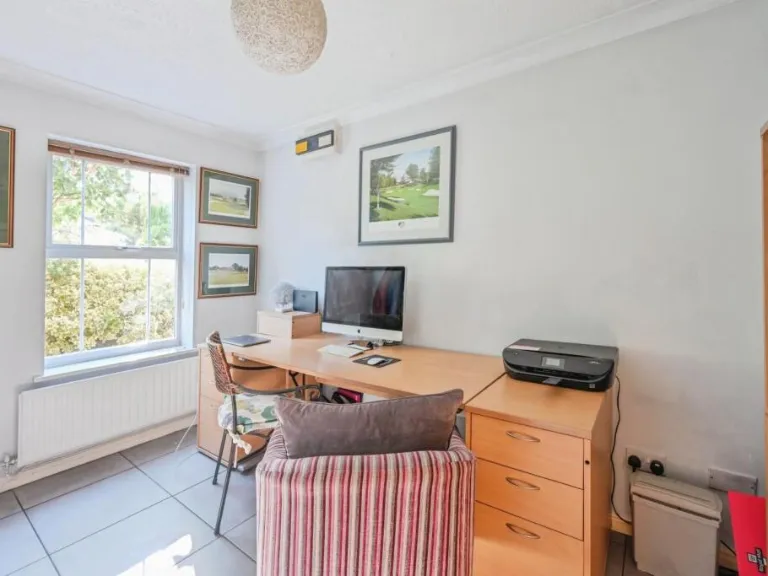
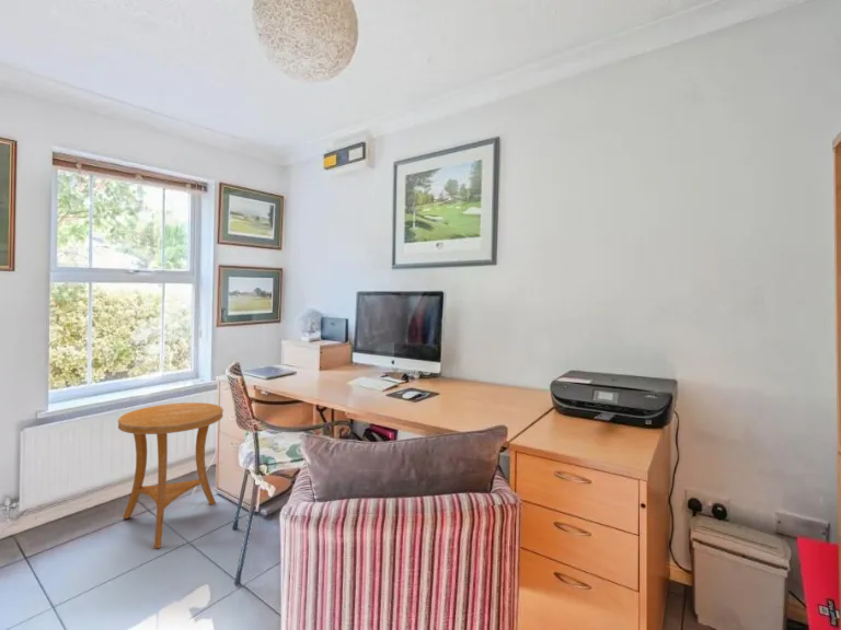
+ side table [117,401,224,549]
